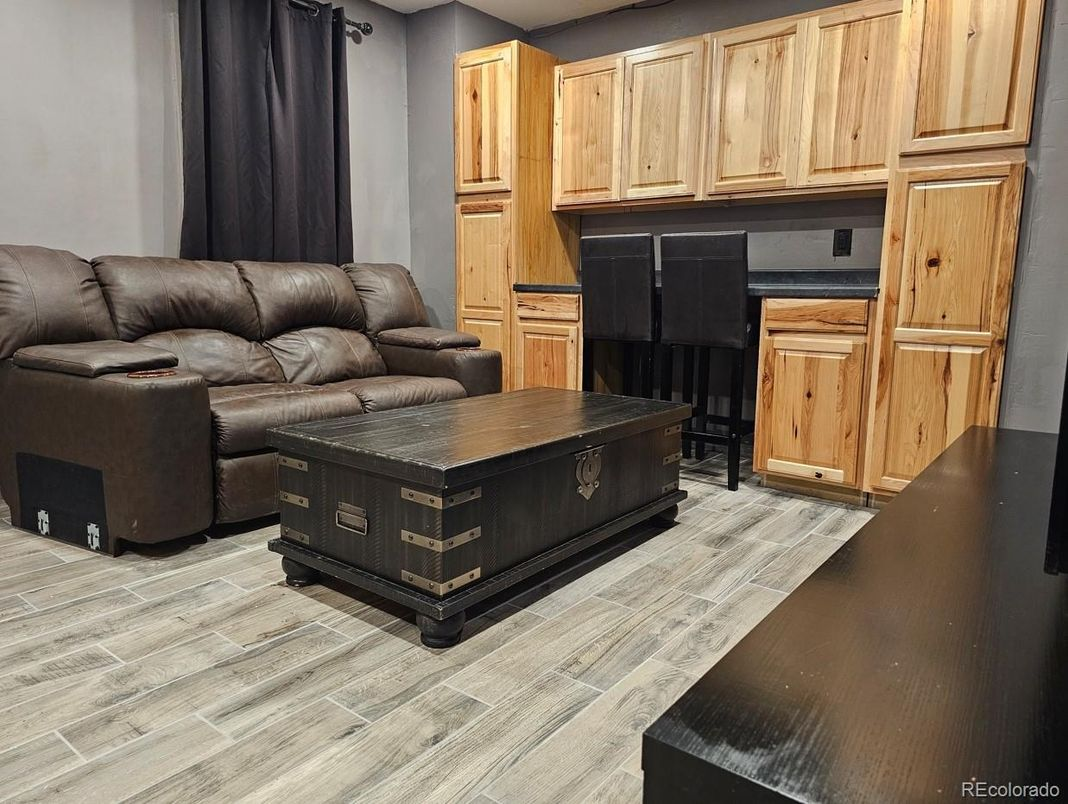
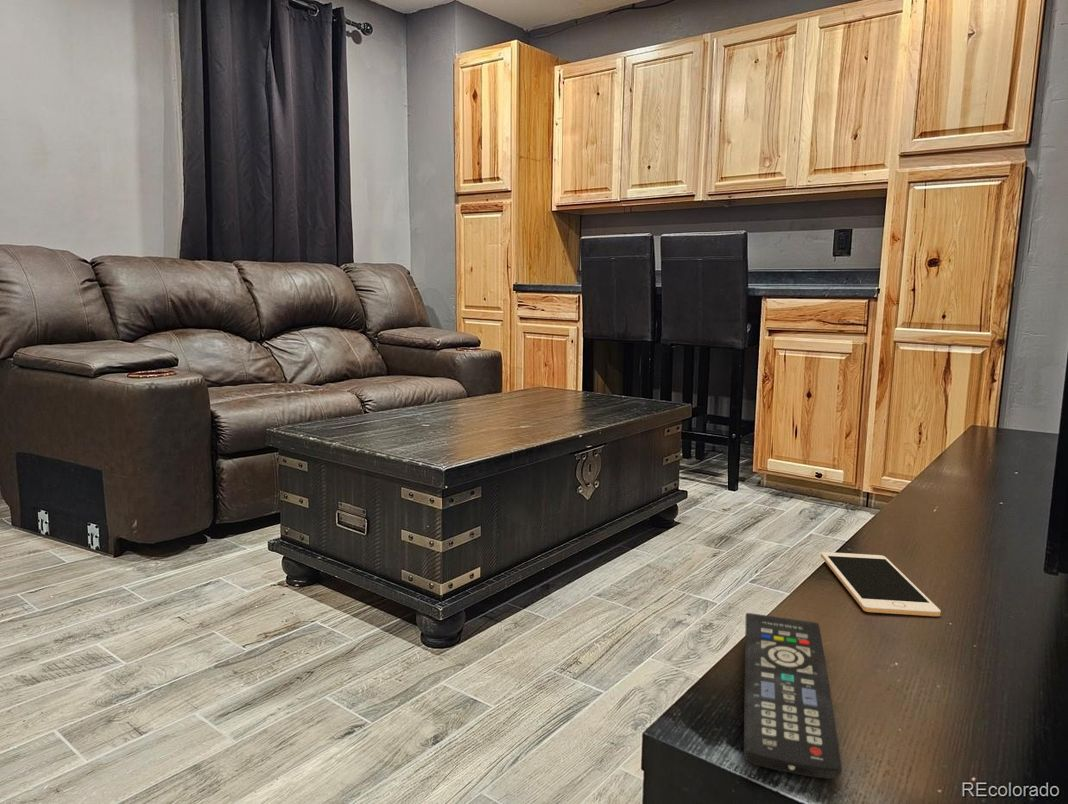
+ cell phone [820,551,942,617]
+ remote control [743,612,843,780]
